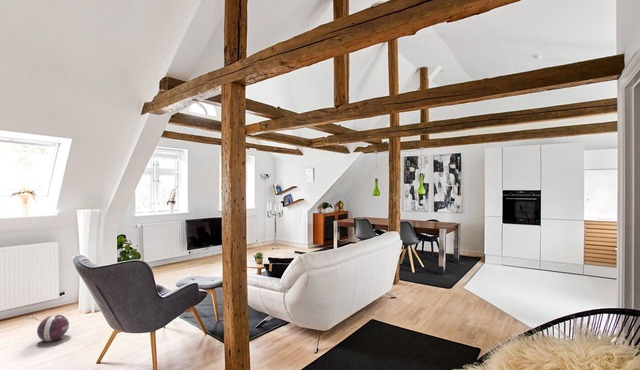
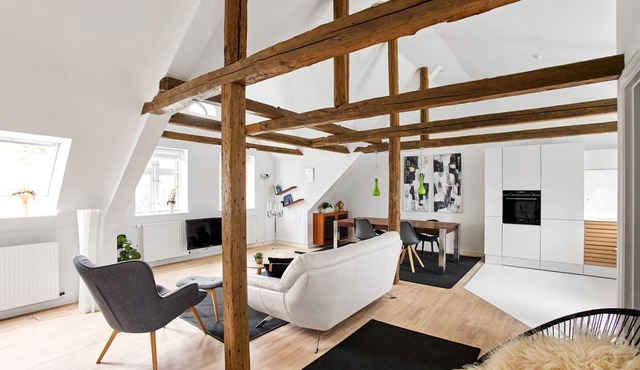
- ball [36,314,70,342]
